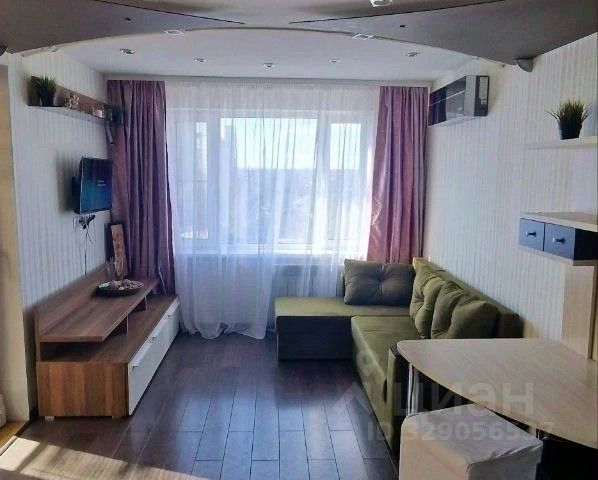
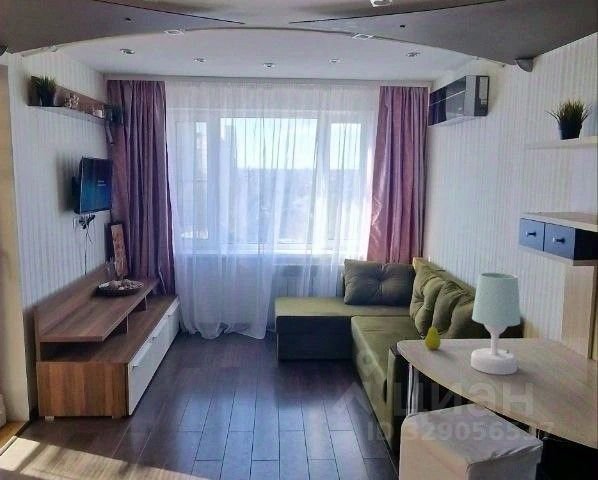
+ fruit [424,323,442,350]
+ table lamp [470,271,521,376]
